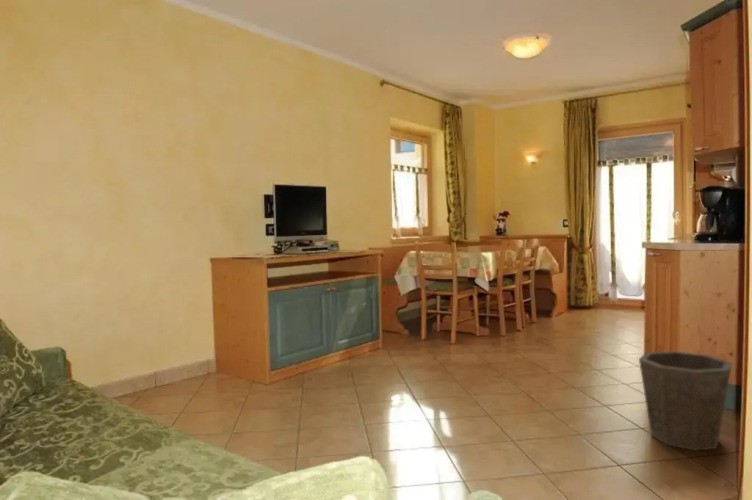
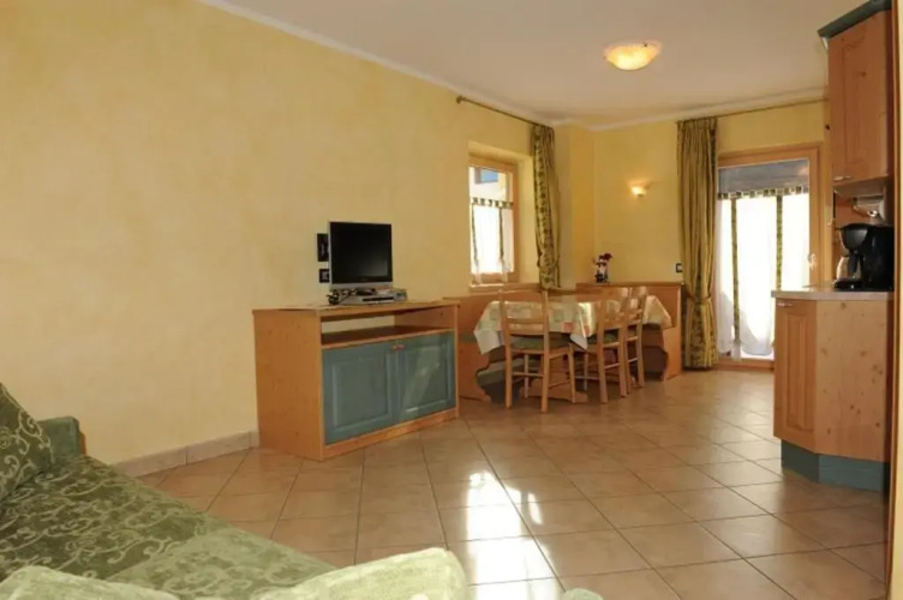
- waste bin [638,350,733,452]
